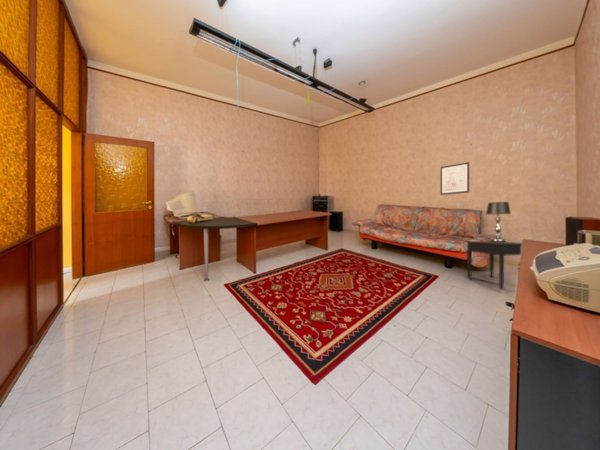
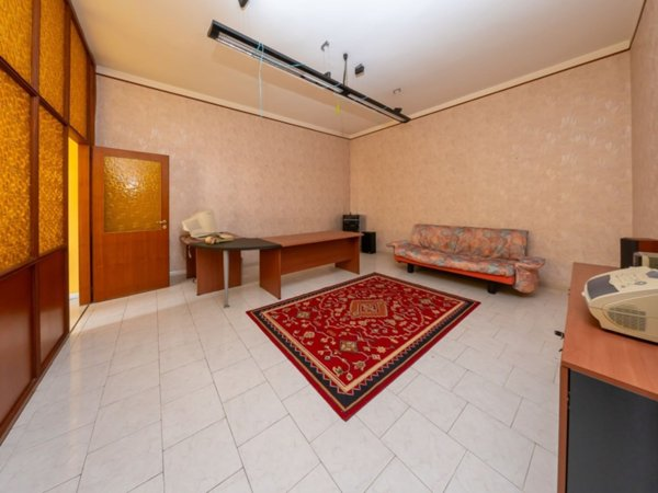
- side table [466,240,523,291]
- wall art [439,161,470,196]
- table lamp [485,201,512,242]
